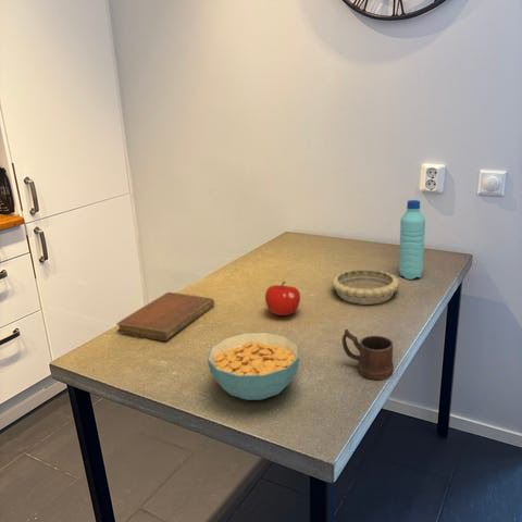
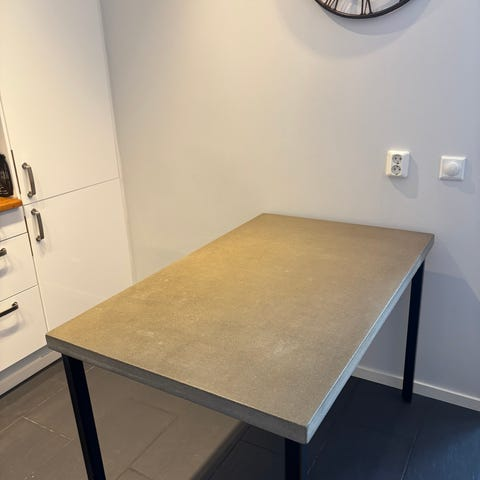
- notebook [115,291,215,341]
- fruit [264,281,301,316]
- decorative bowl [331,269,400,306]
- cereal bowl [207,332,300,401]
- water bottle [398,199,426,281]
- mug [341,328,395,381]
